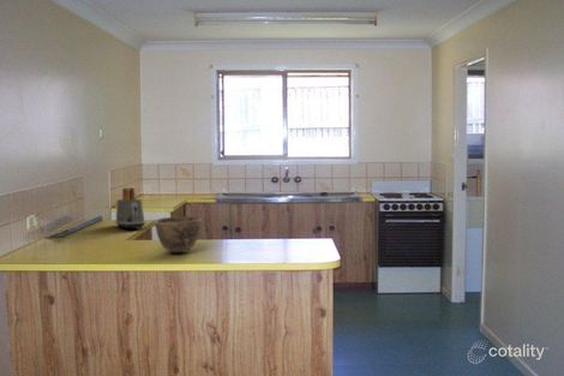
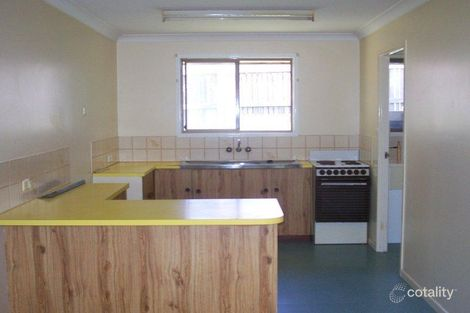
- bowl [152,215,203,253]
- toaster [114,186,146,231]
